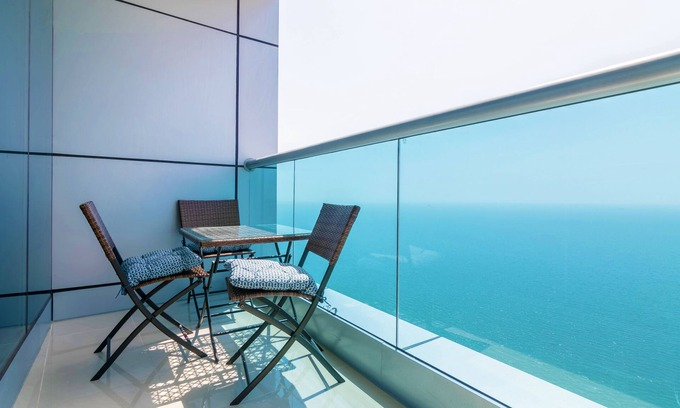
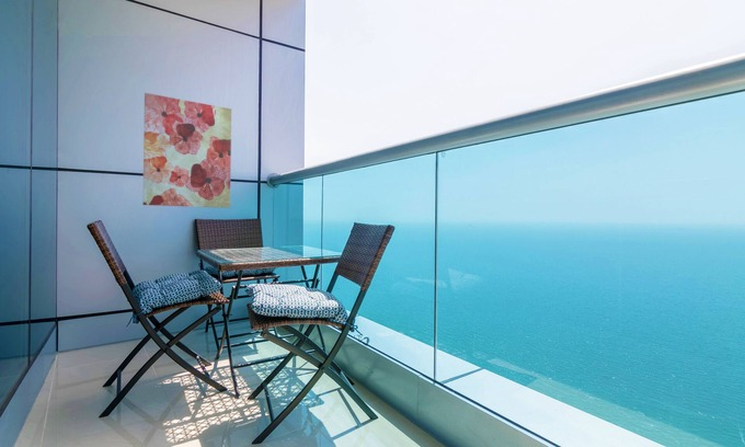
+ wall art [141,92,232,209]
